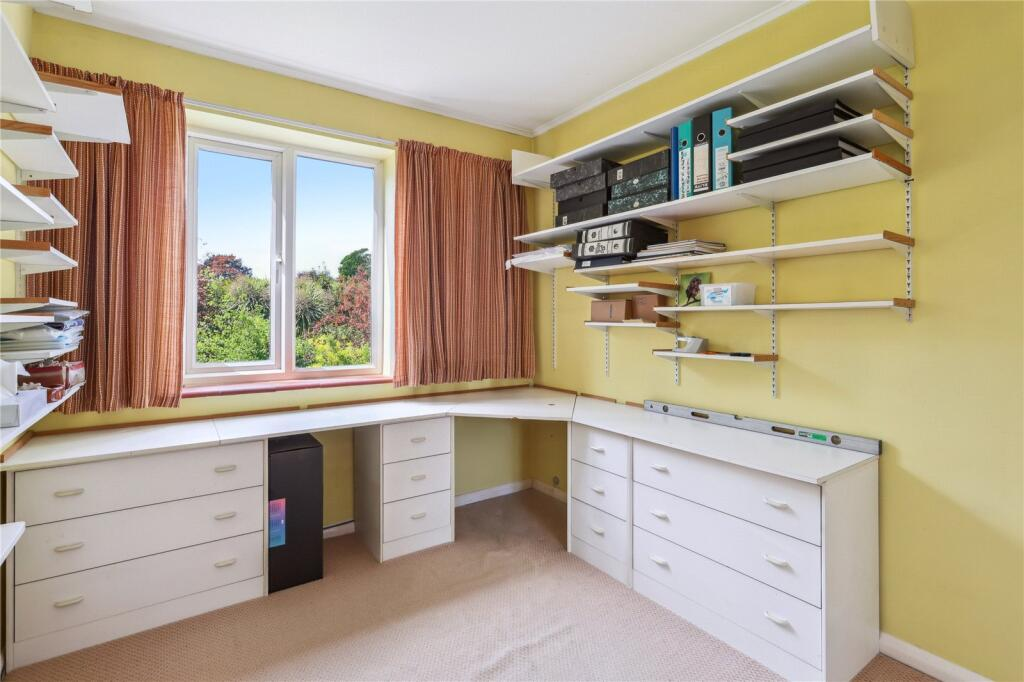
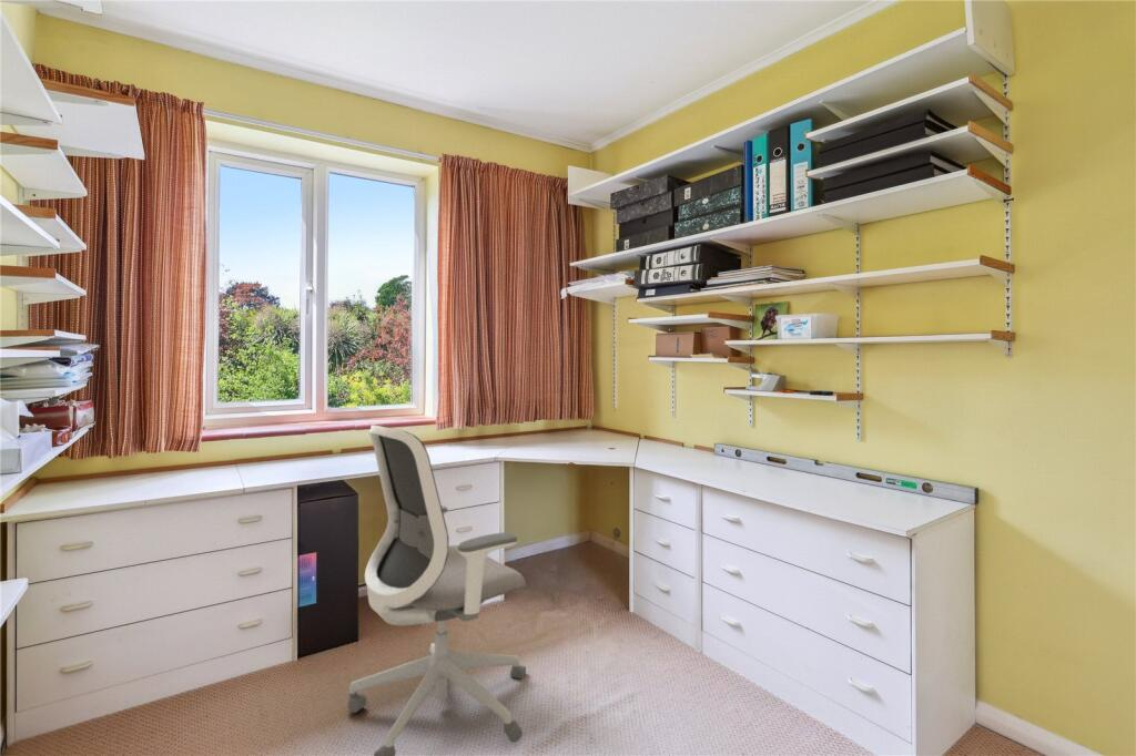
+ office chair [347,425,527,756]
